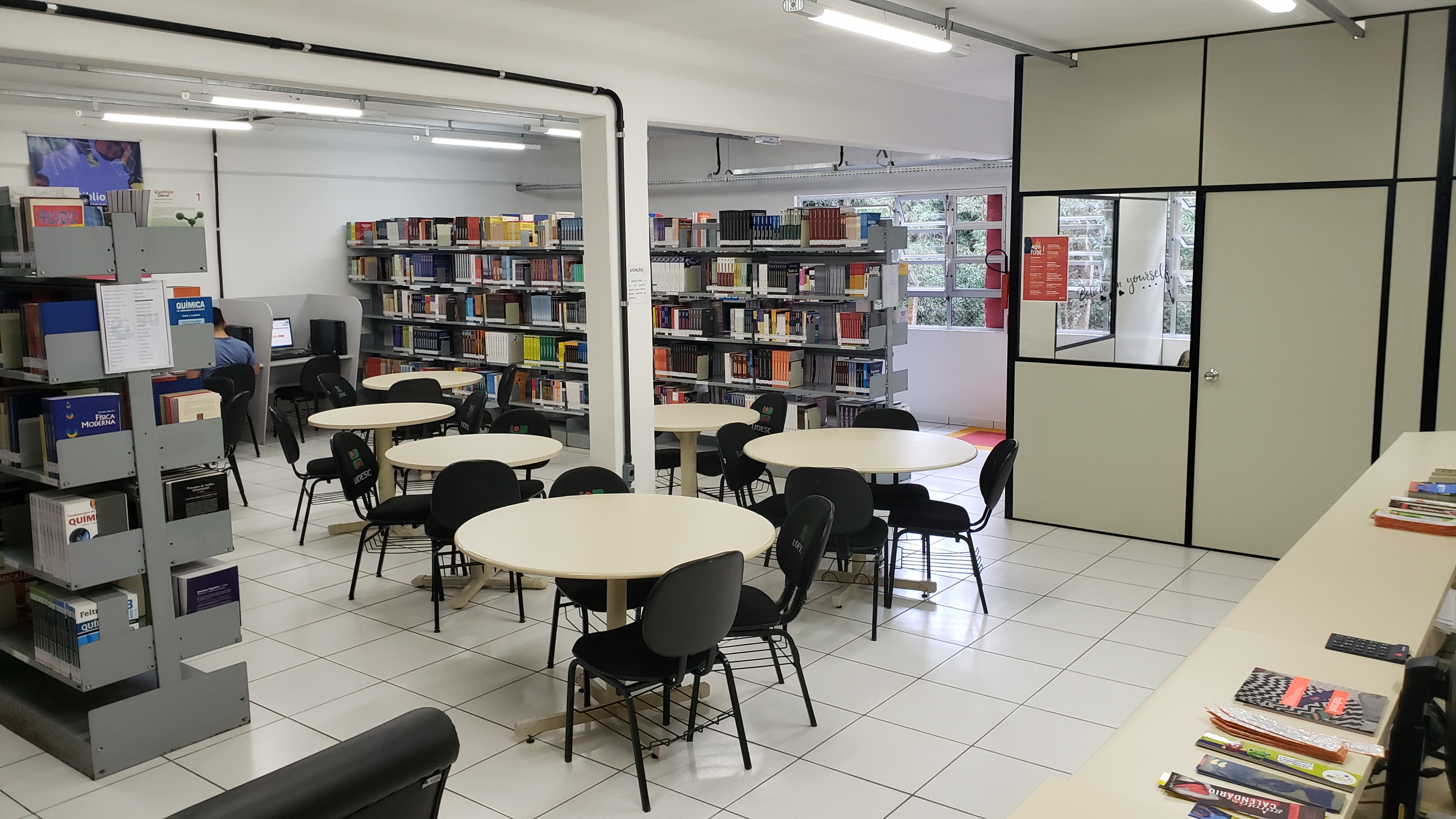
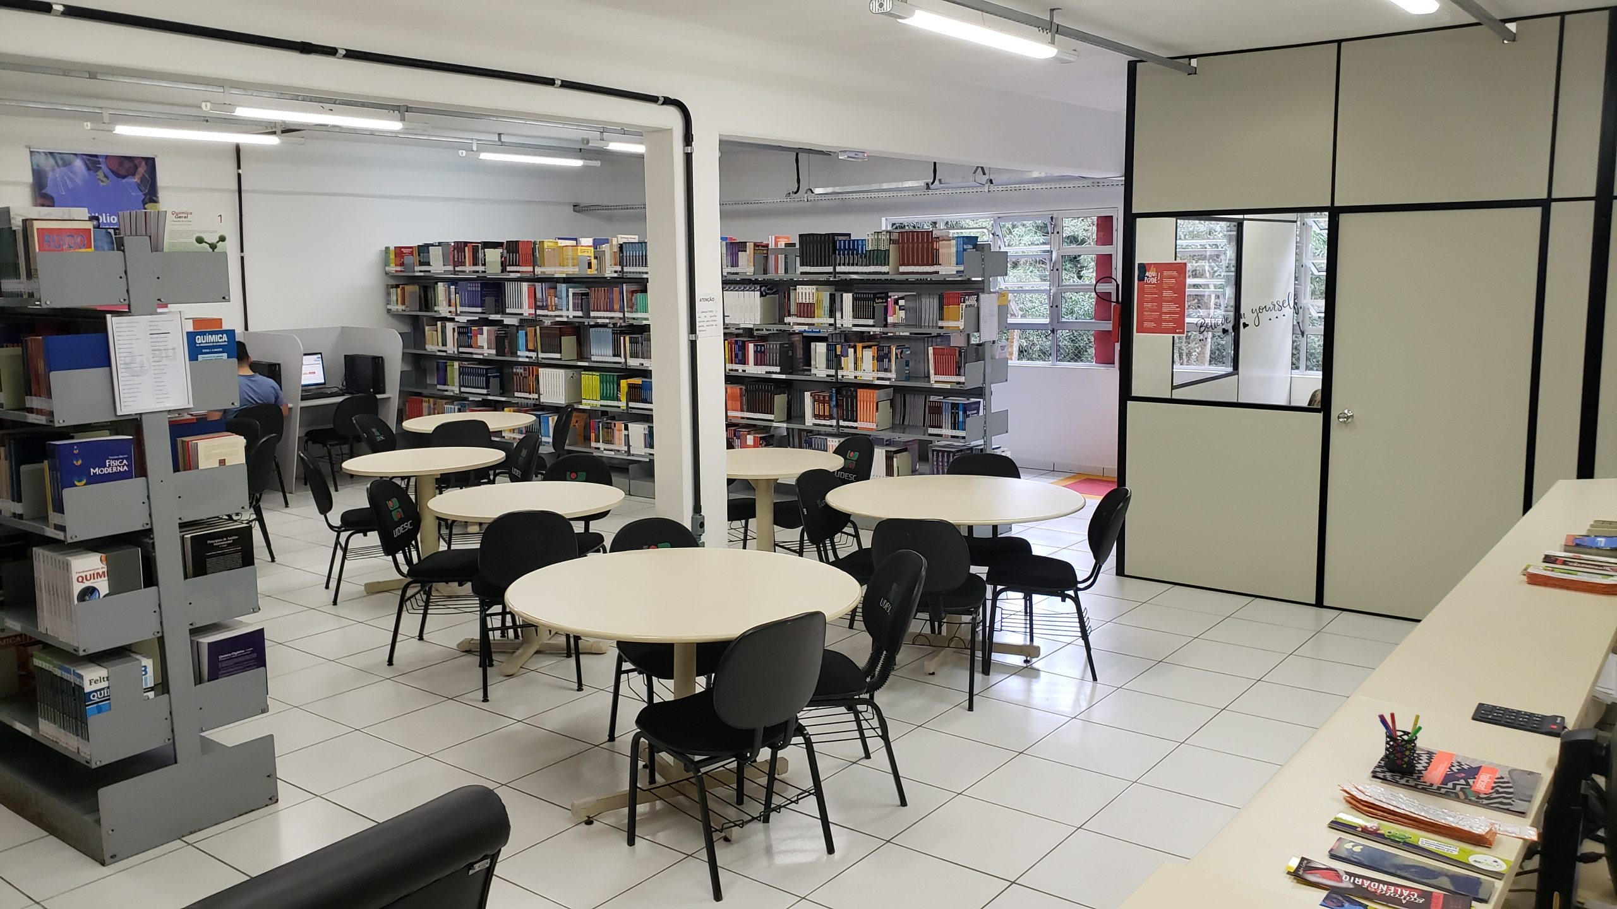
+ pen holder [1377,713,1423,774]
